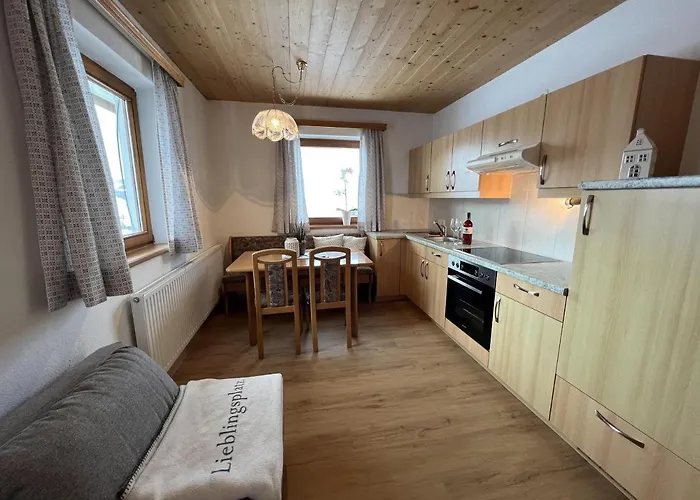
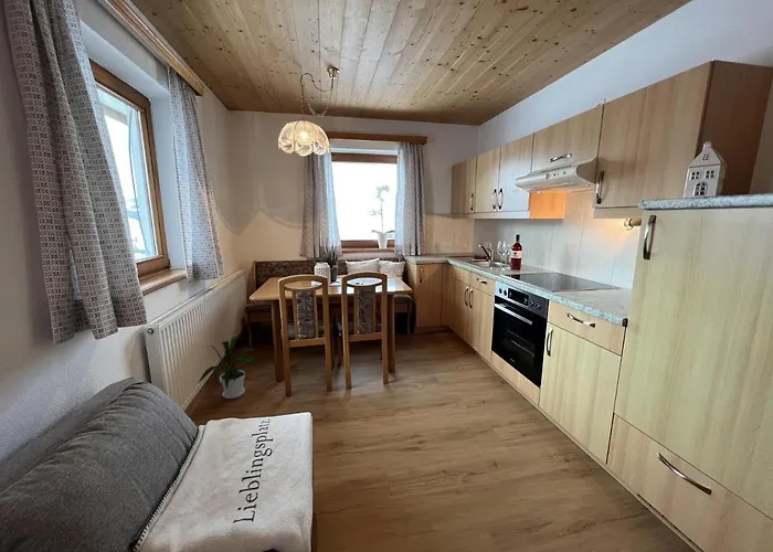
+ house plant [197,336,257,400]
